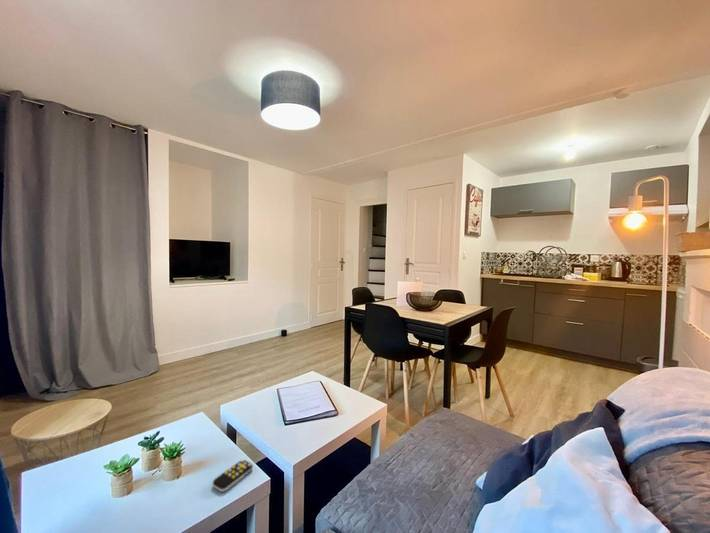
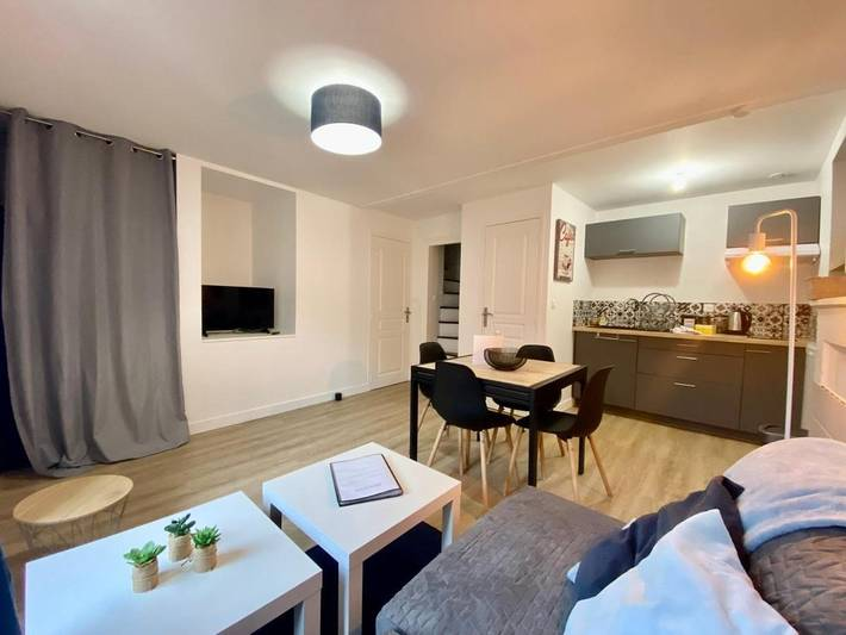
- remote control [212,459,254,493]
